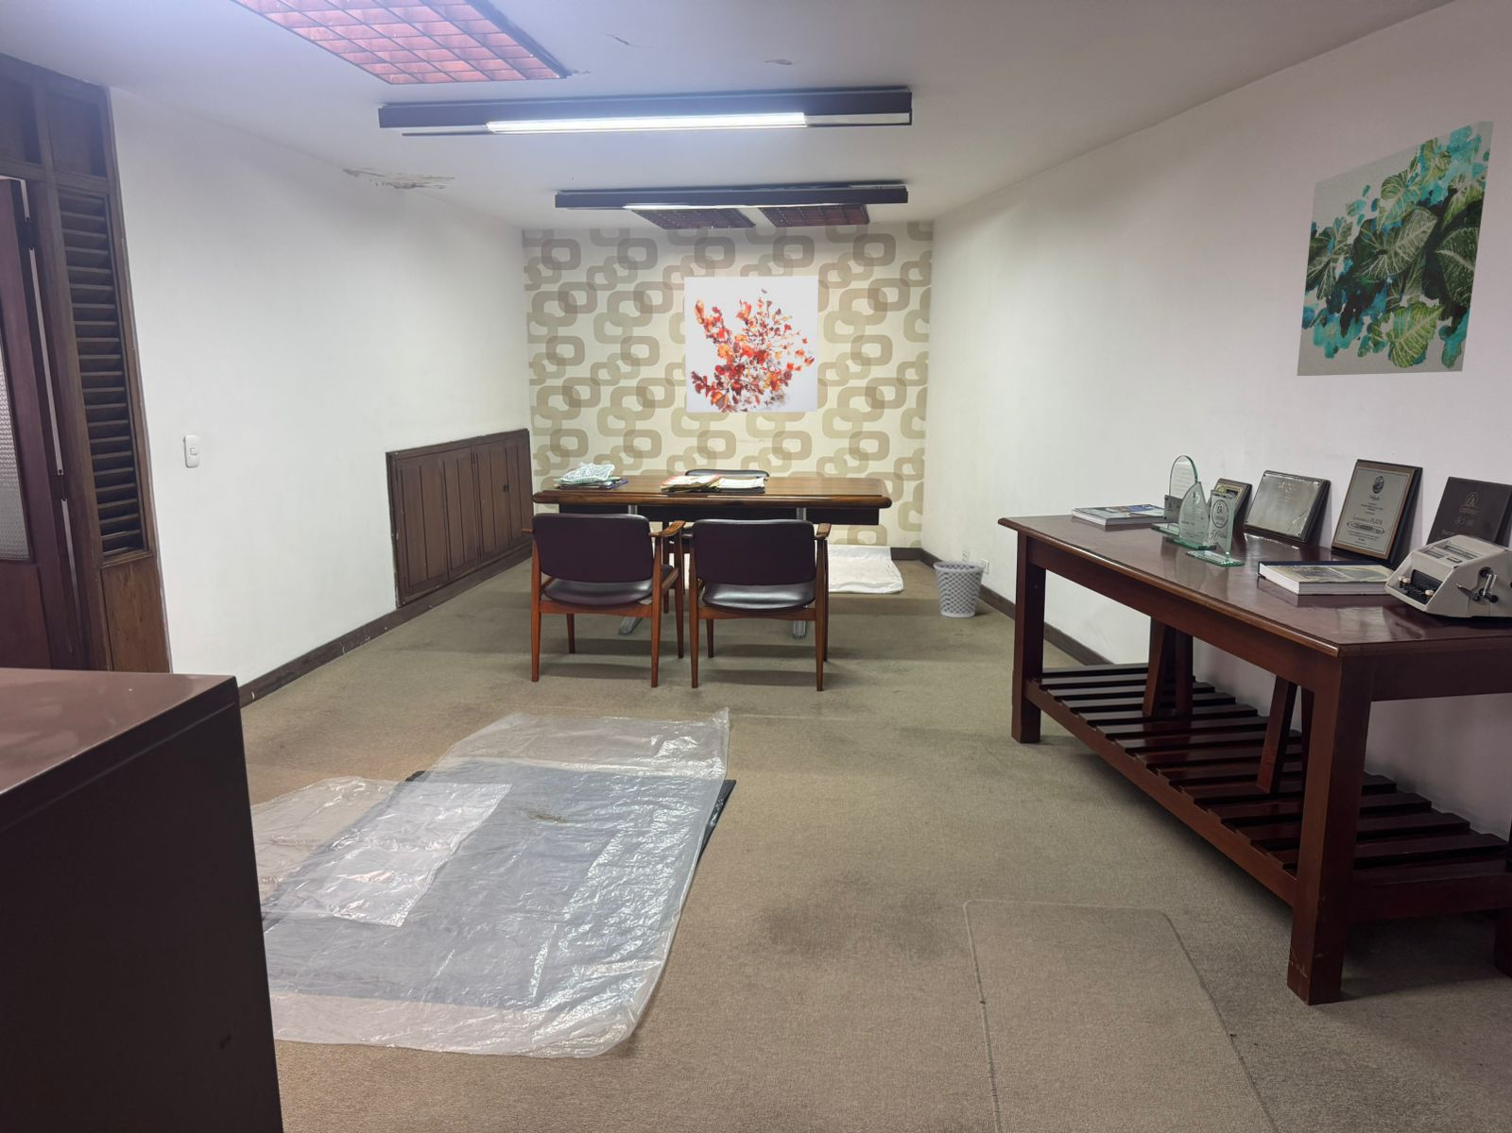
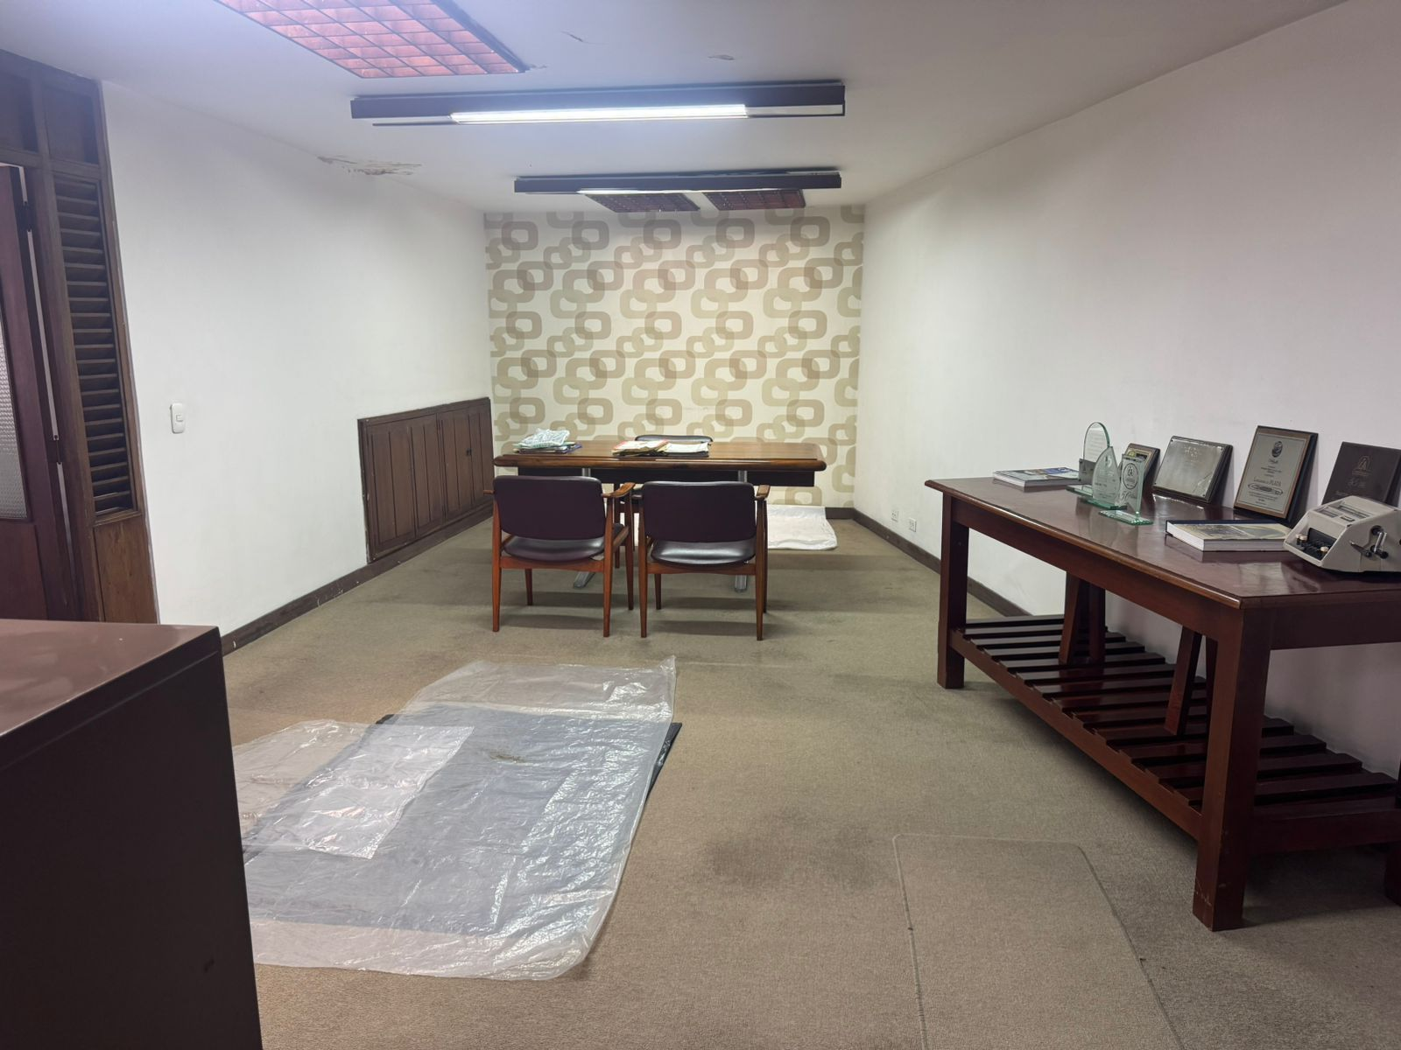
- wall art [1295,120,1494,377]
- wall art [683,276,819,413]
- wastebasket [932,559,987,619]
